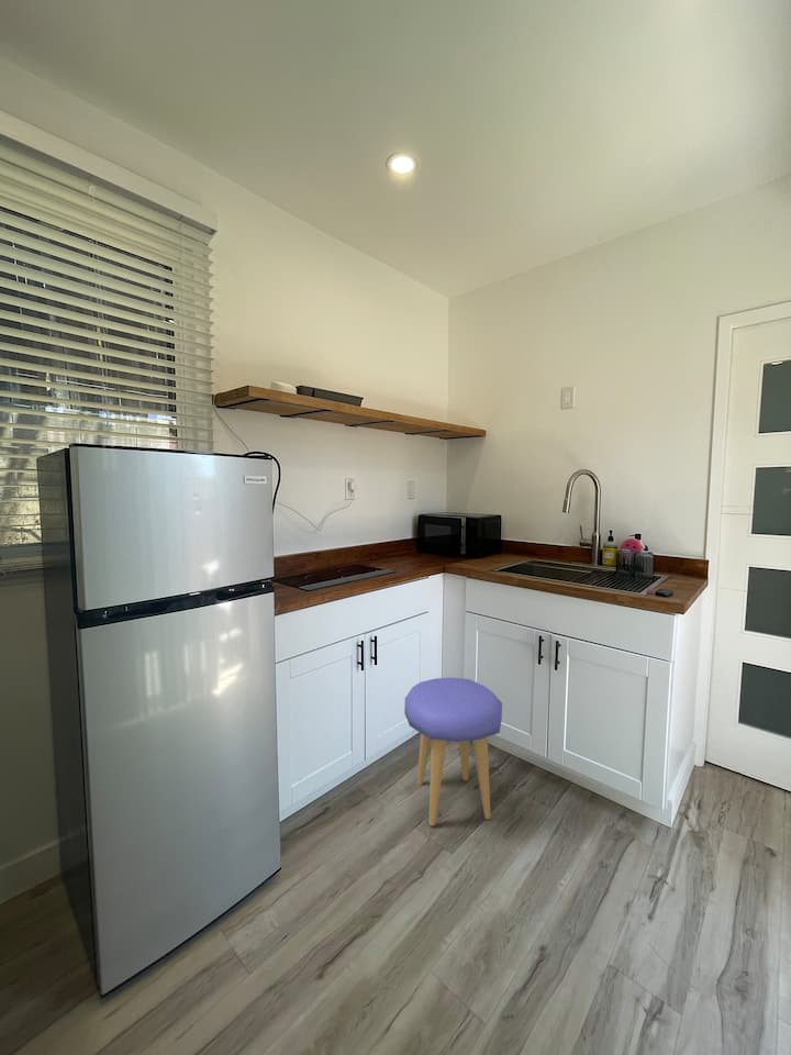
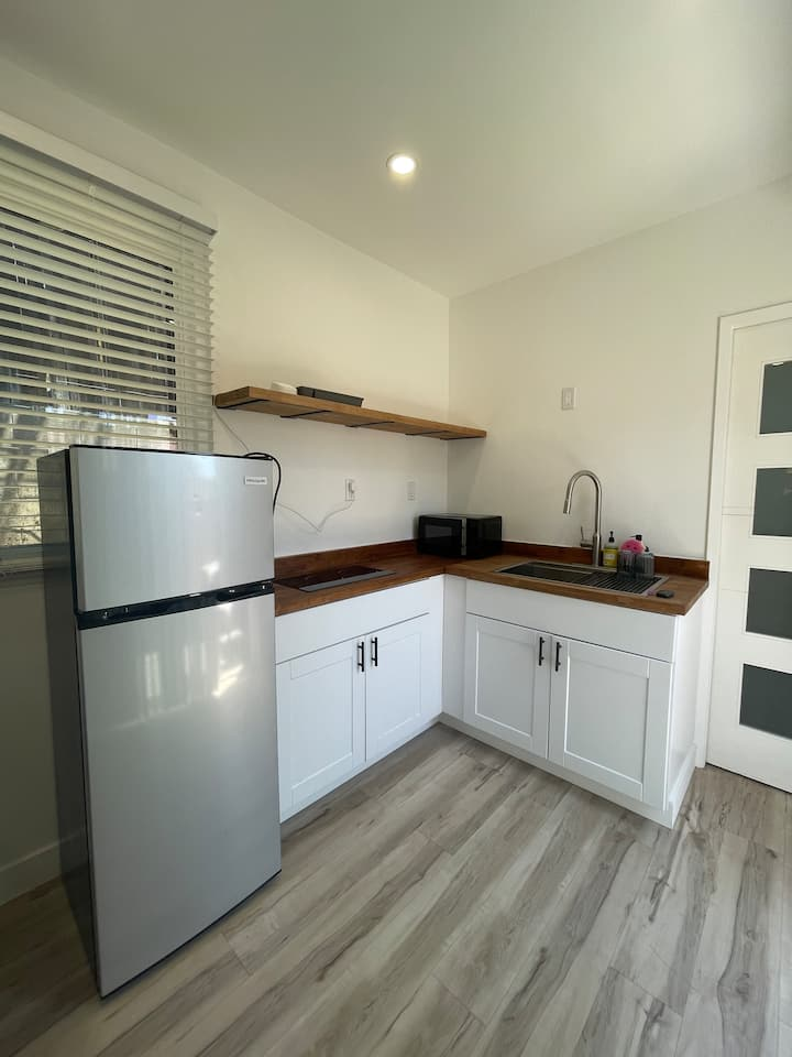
- stool [403,677,503,826]
